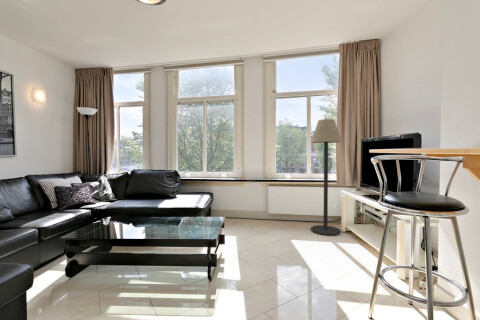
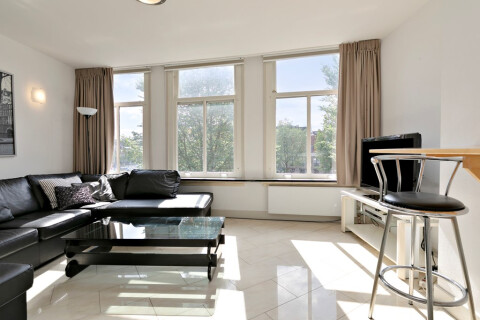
- floor lamp [310,118,343,236]
